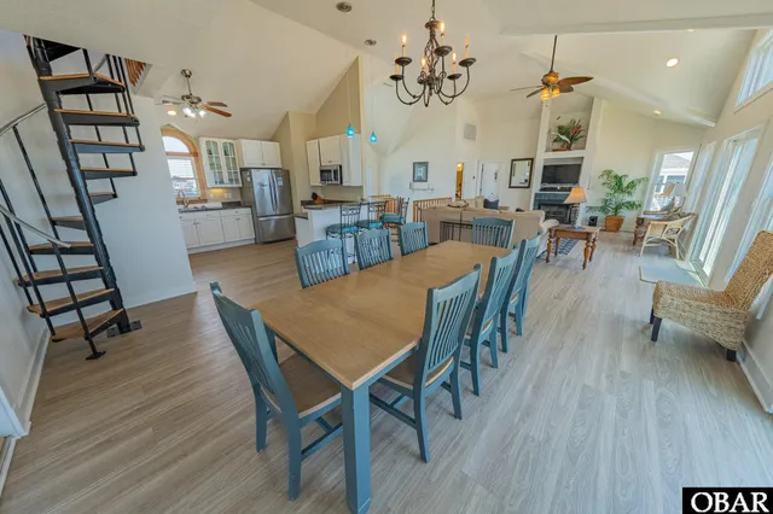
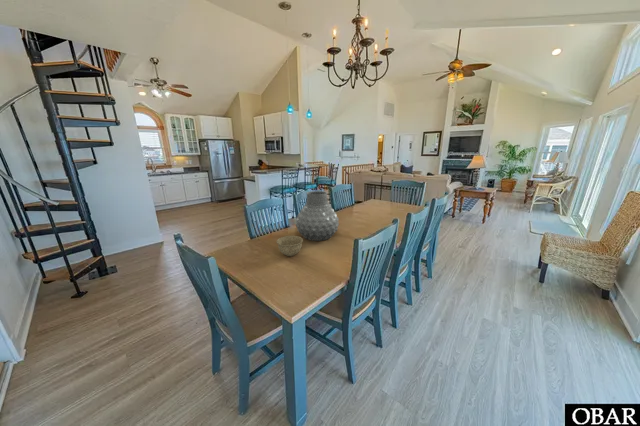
+ vase [295,190,340,242]
+ bowl [275,235,304,257]
